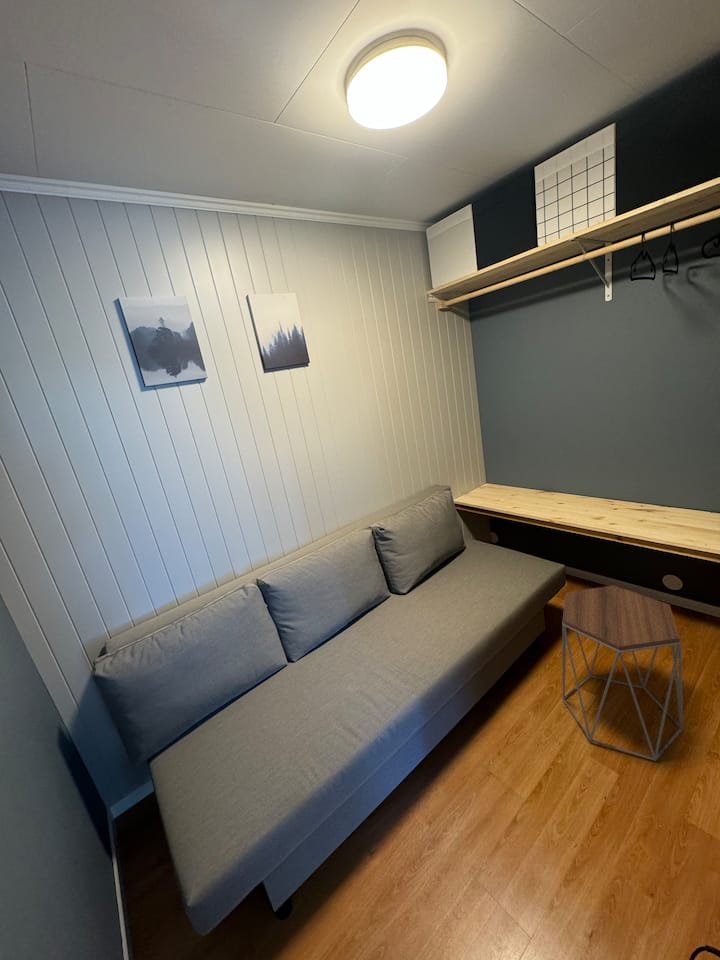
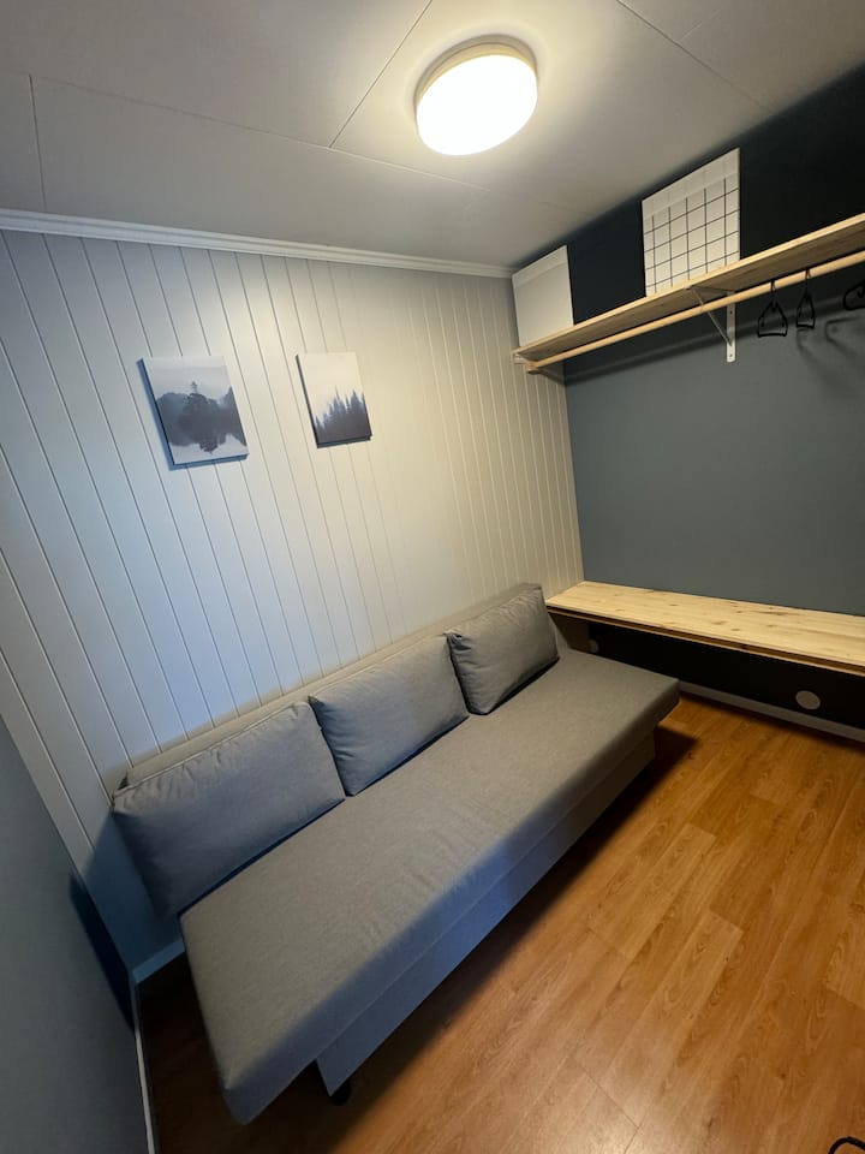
- side table [561,584,684,762]
